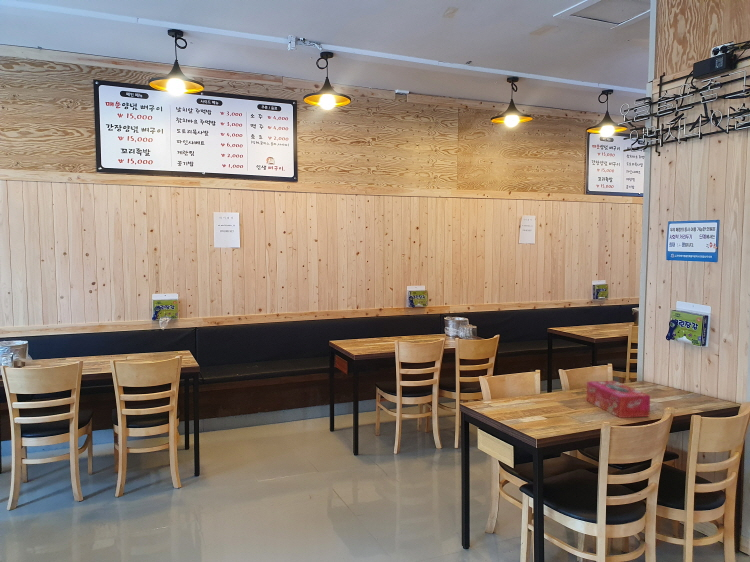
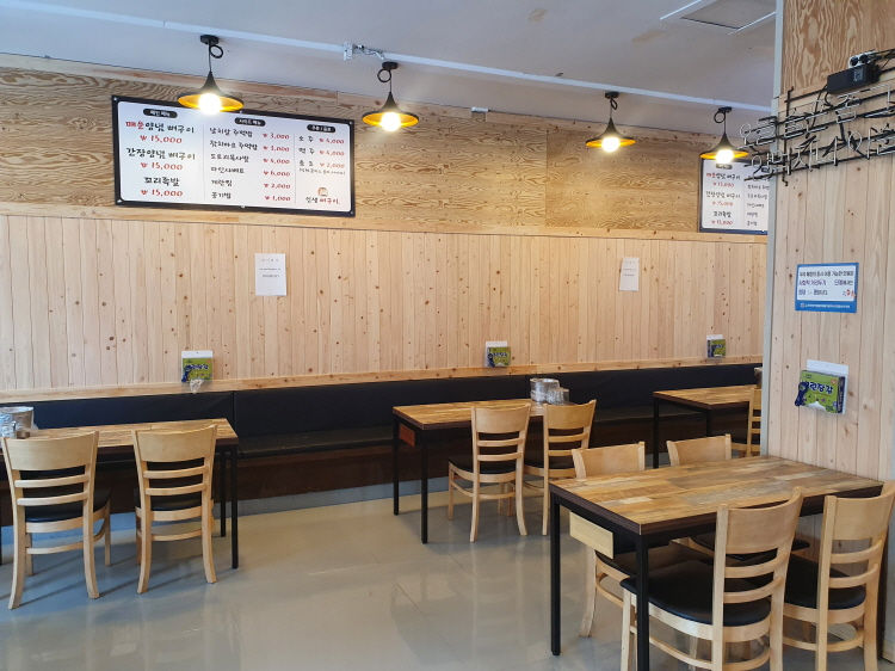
- tissue box [586,380,651,419]
